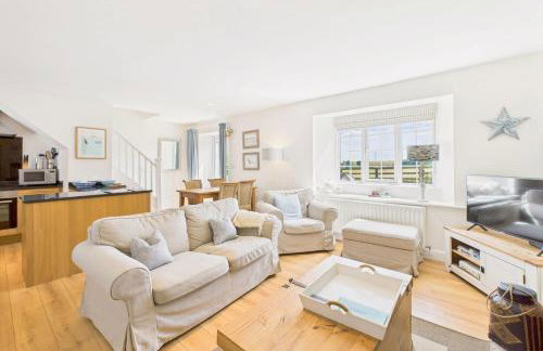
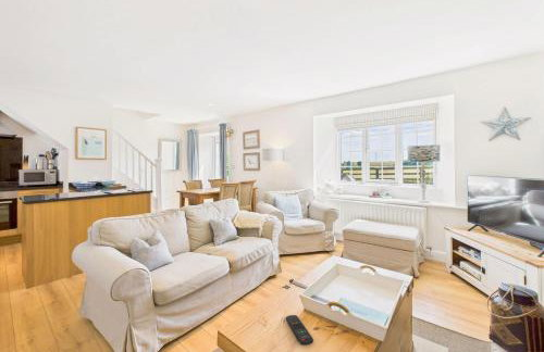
+ remote control [285,314,314,347]
